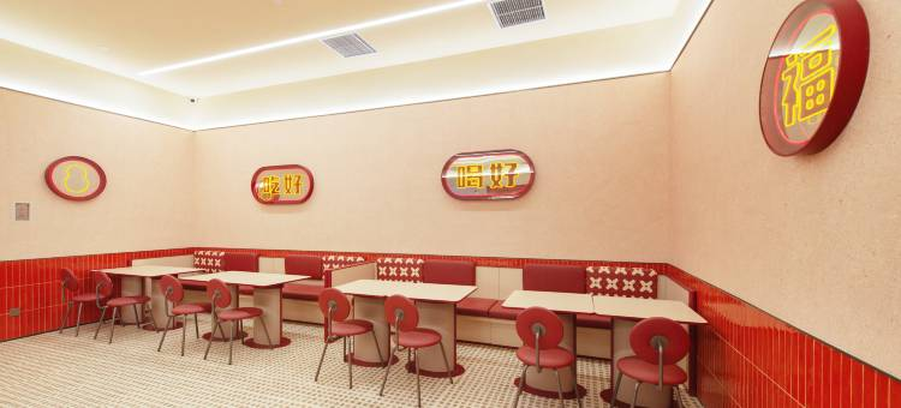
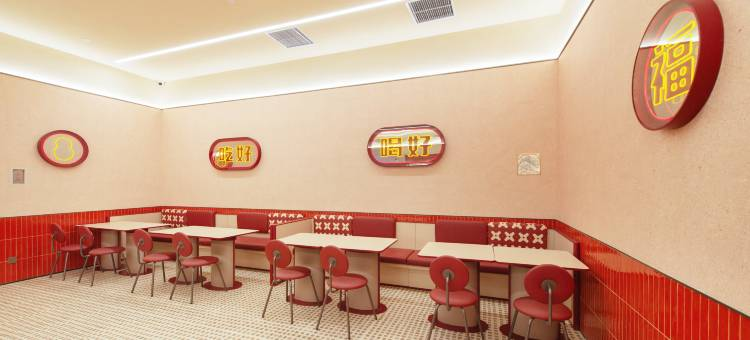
+ wall art [516,152,542,176]
